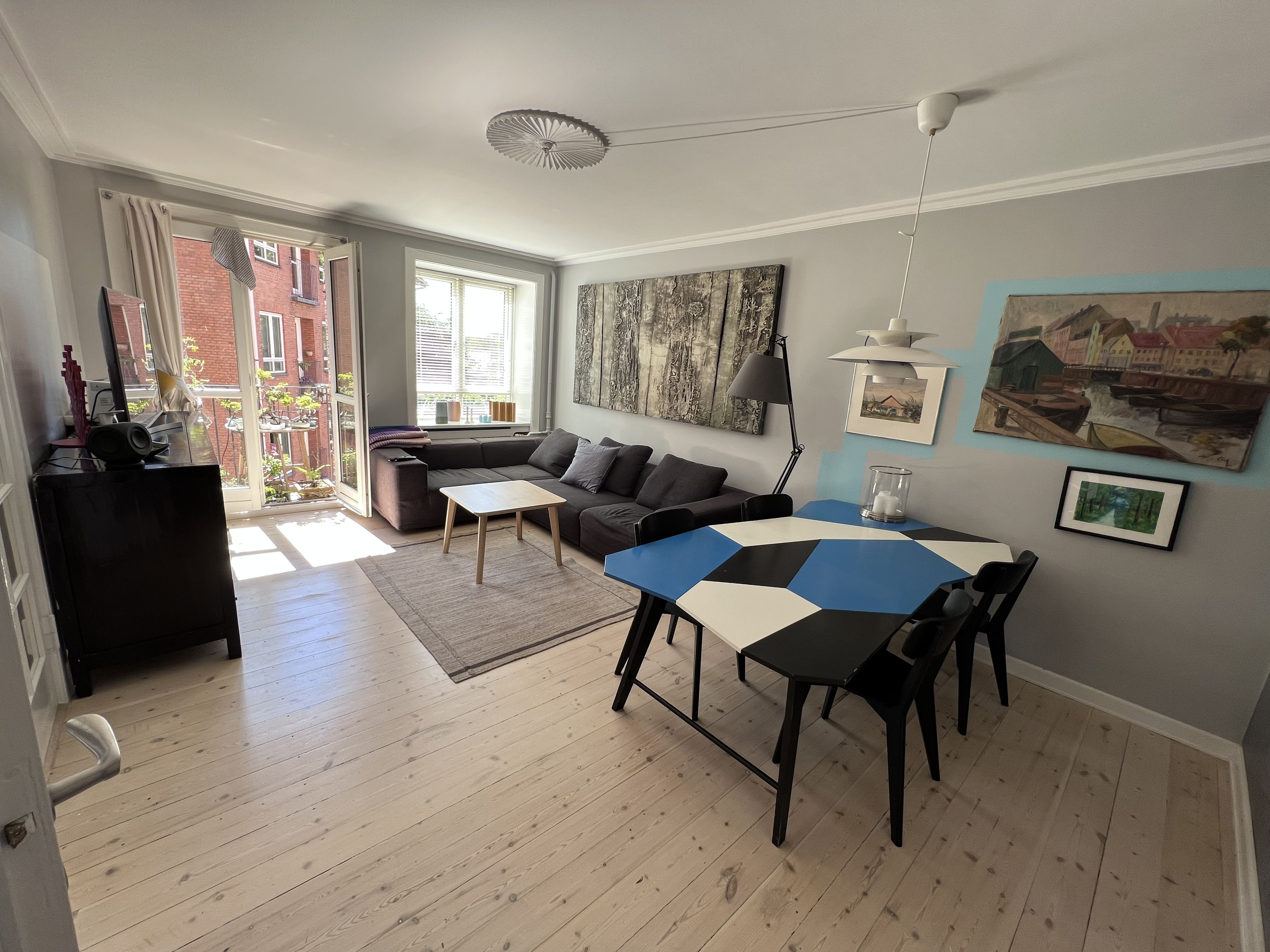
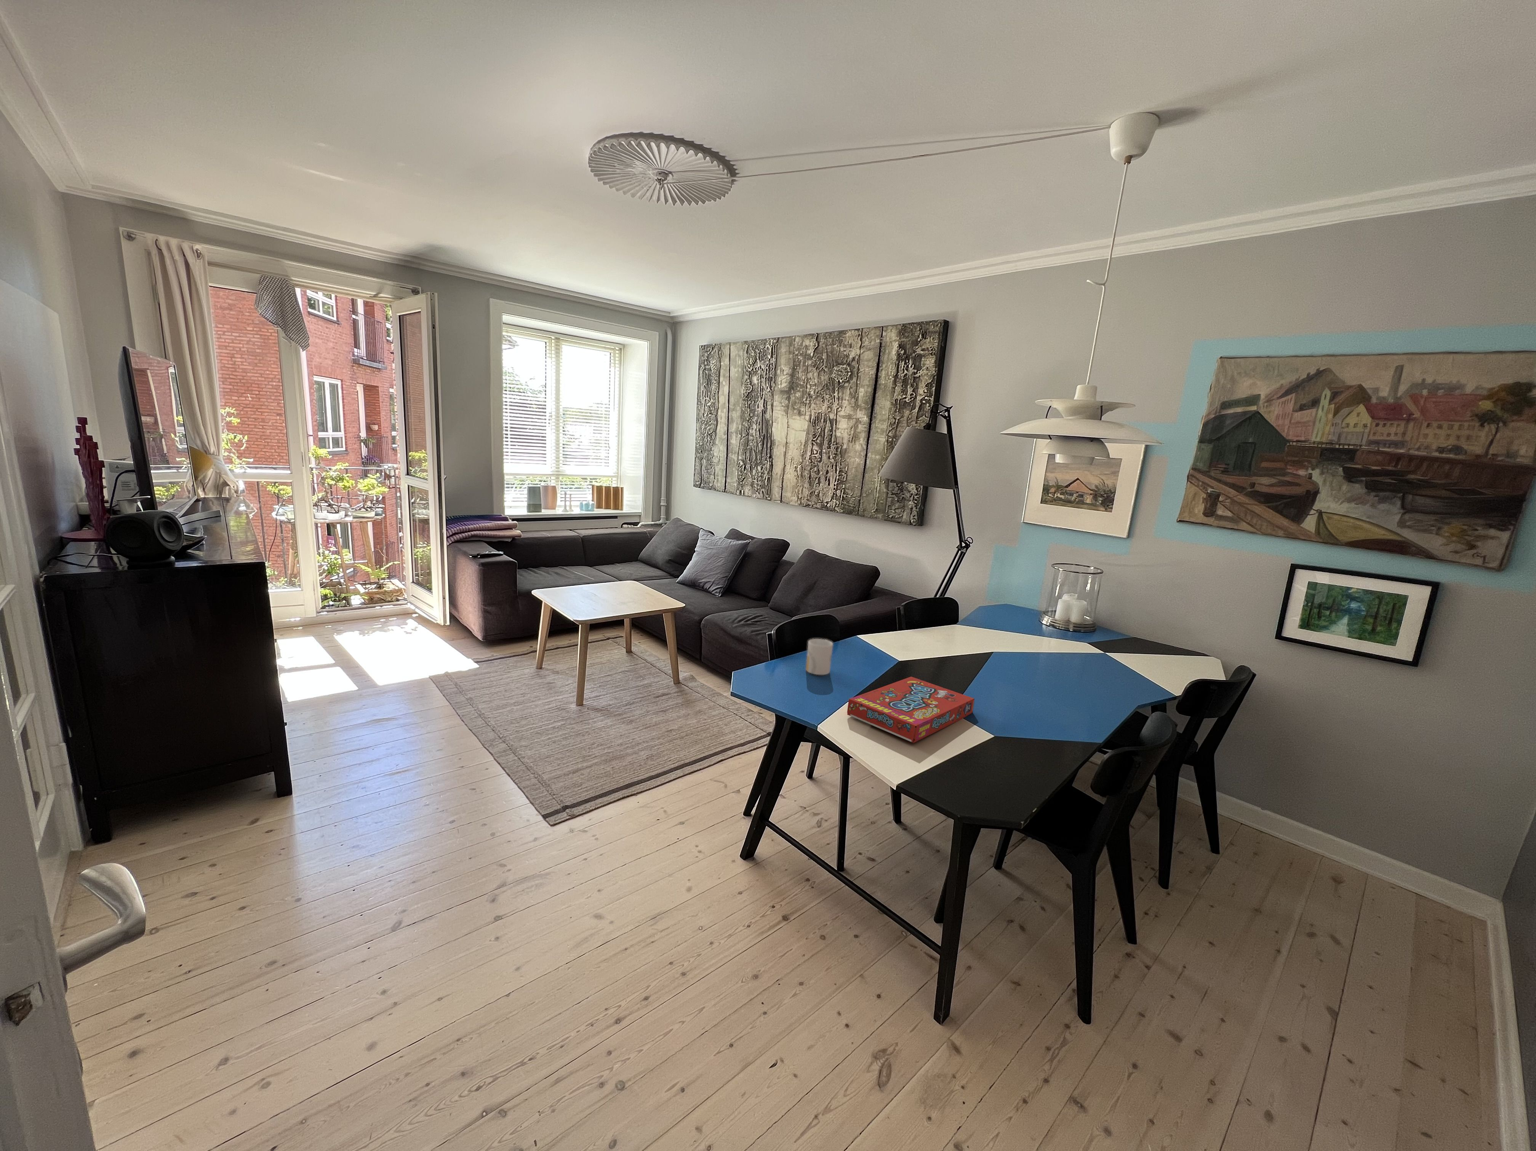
+ snack box [847,676,975,744]
+ mug [805,638,833,675]
